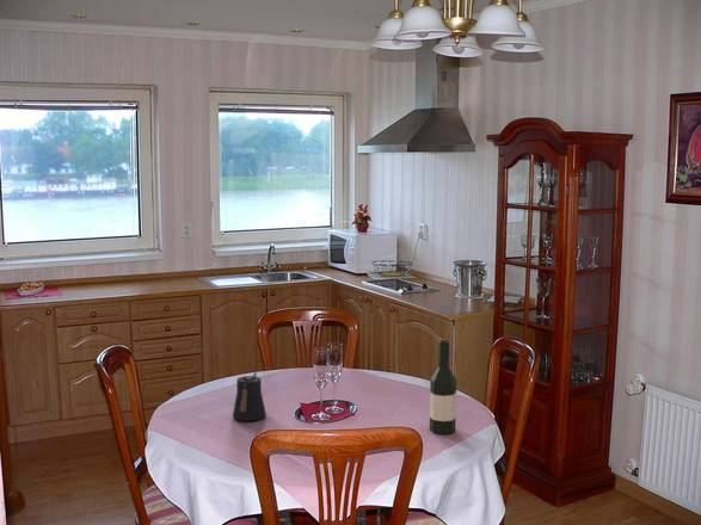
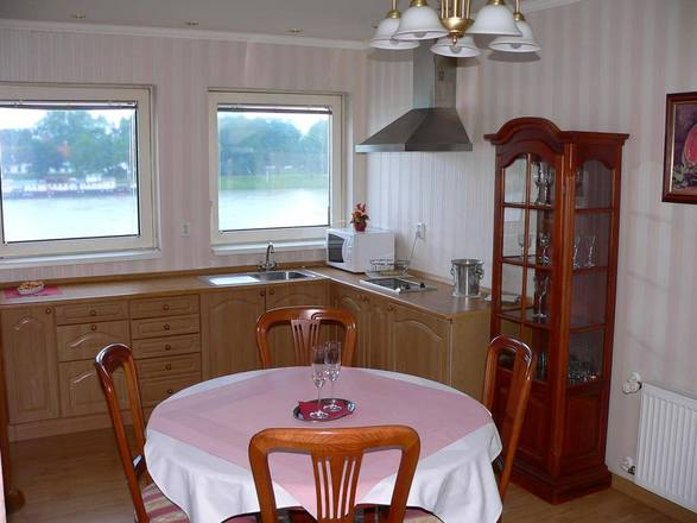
- kettle [232,371,268,422]
- wine bottle [429,338,457,436]
